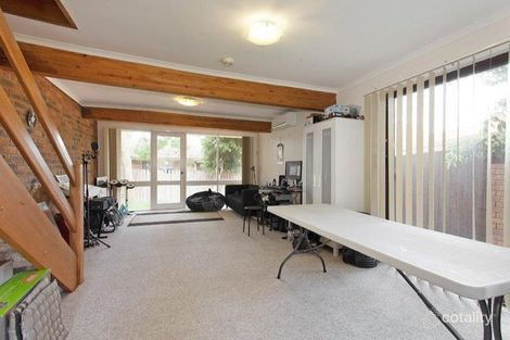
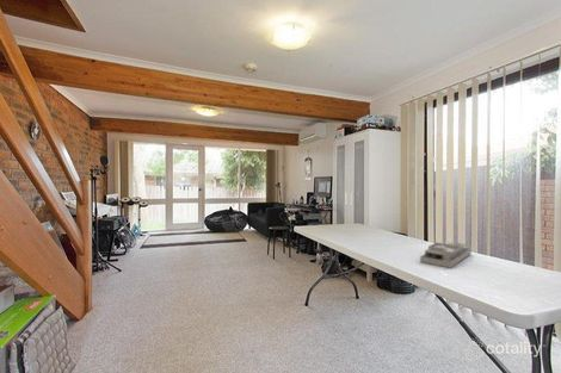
+ desk organizer [419,242,473,269]
